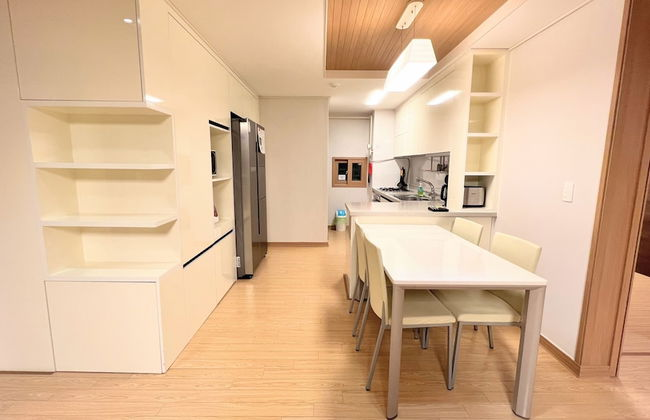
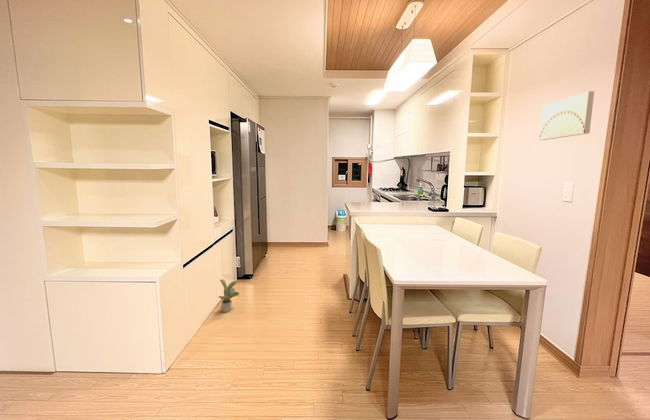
+ wall art [538,90,595,141]
+ potted plant [218,278,240,313]
